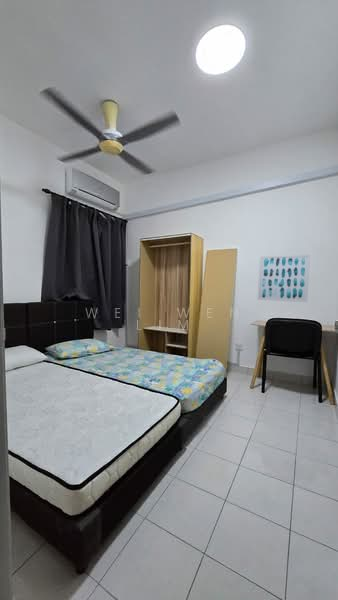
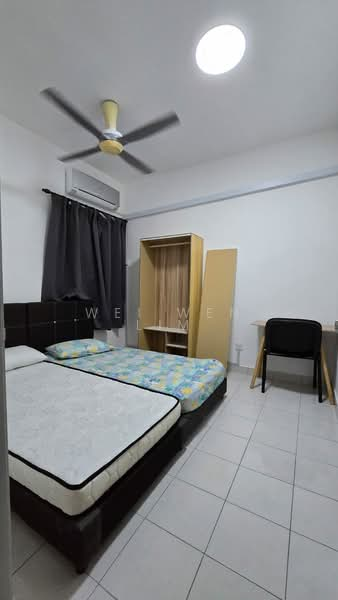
- wall art [256,254,311,303]
